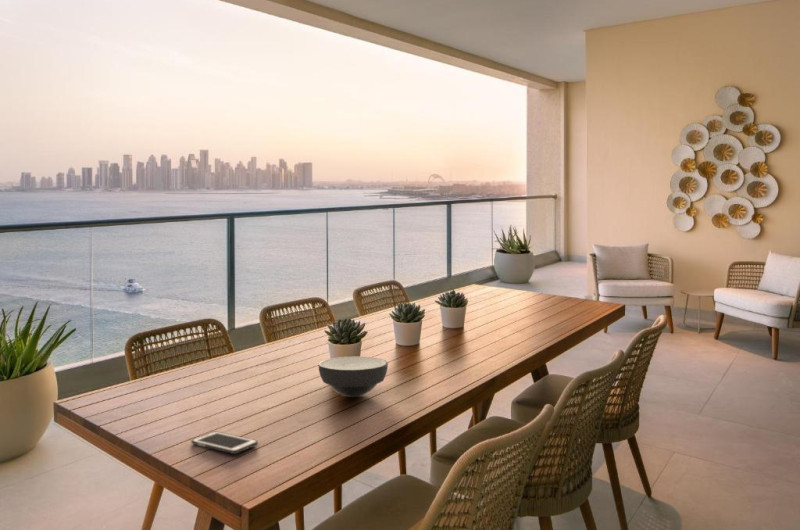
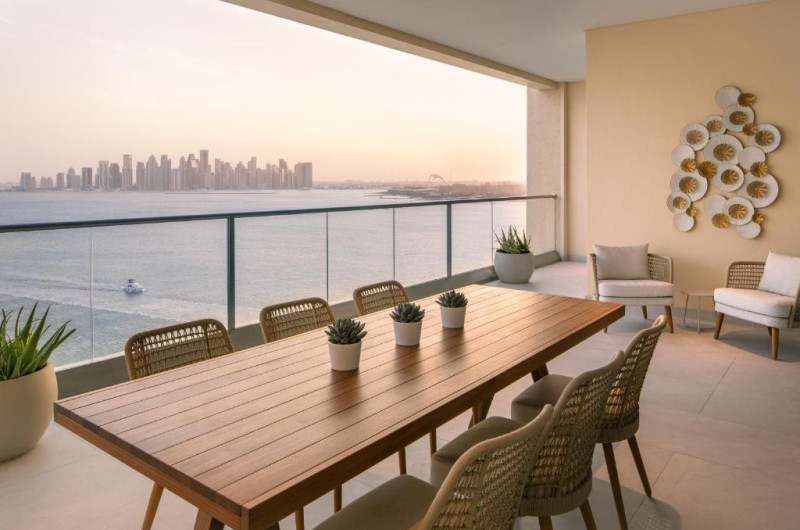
- bowl [317,355,389,398]
- cell phone [190,431,259,455]
